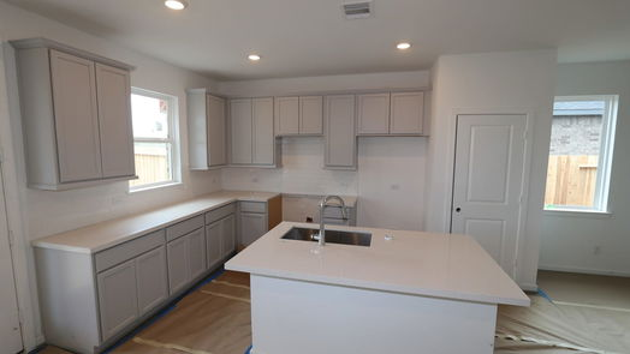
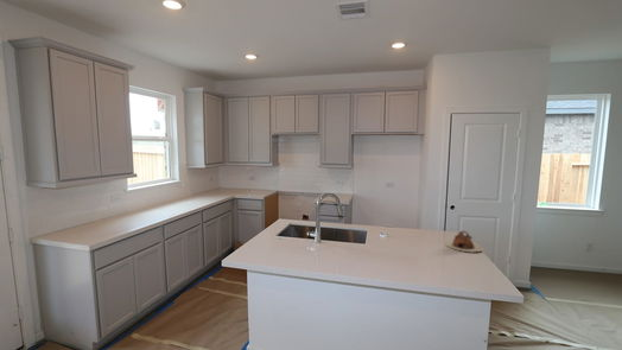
+ teapot [444,230,484,253]
